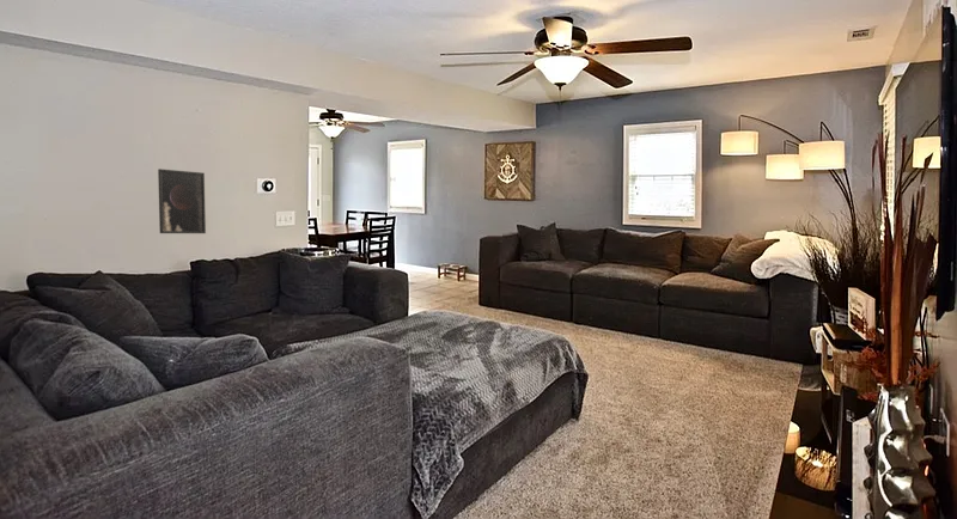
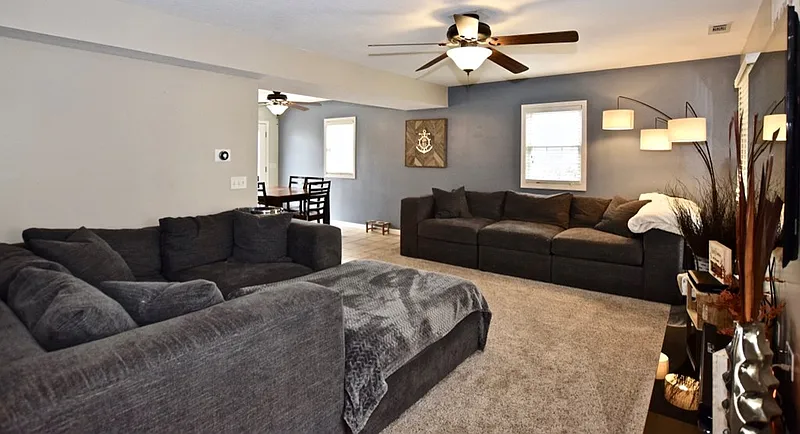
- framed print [157,167,207,234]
